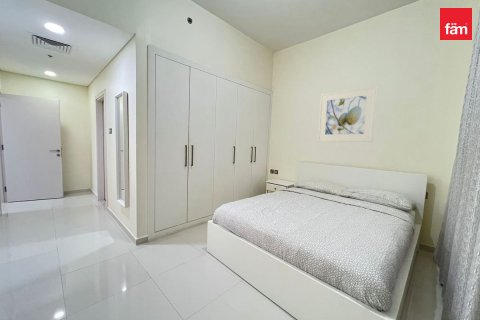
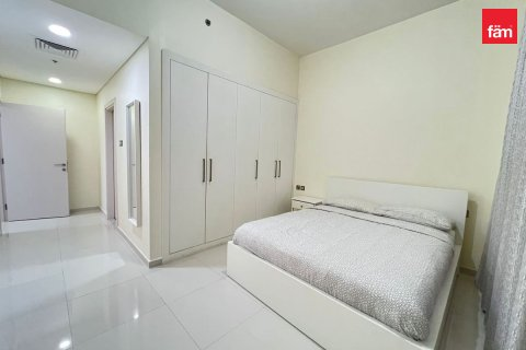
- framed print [317,85,378,143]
